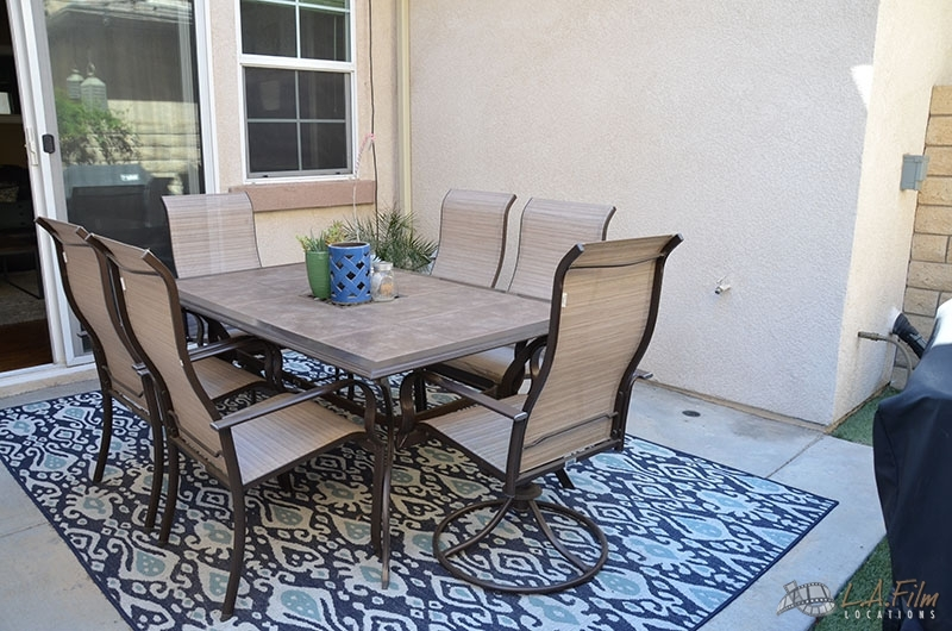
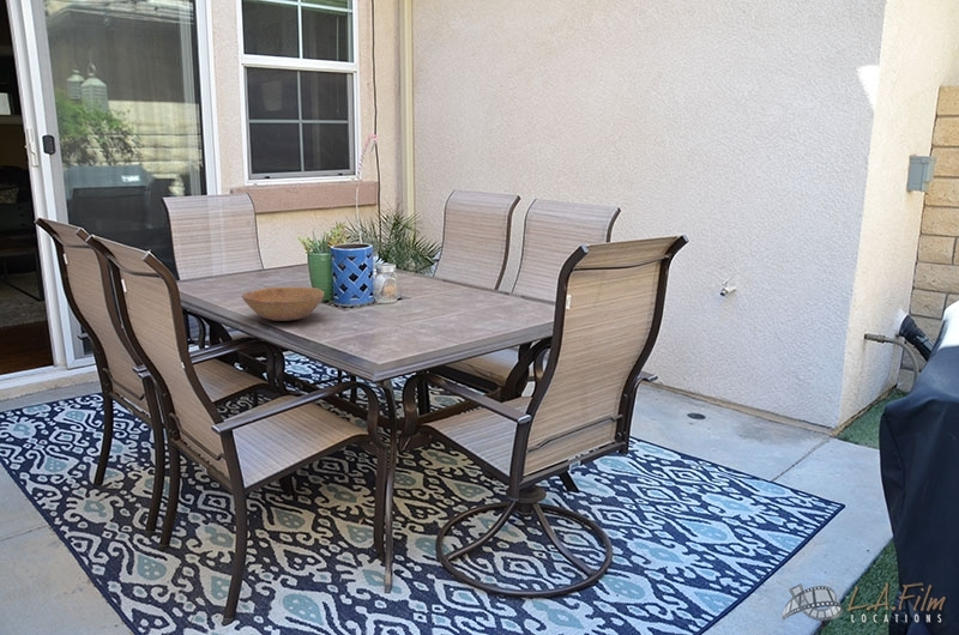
+ bowl [241,286,325,322]
